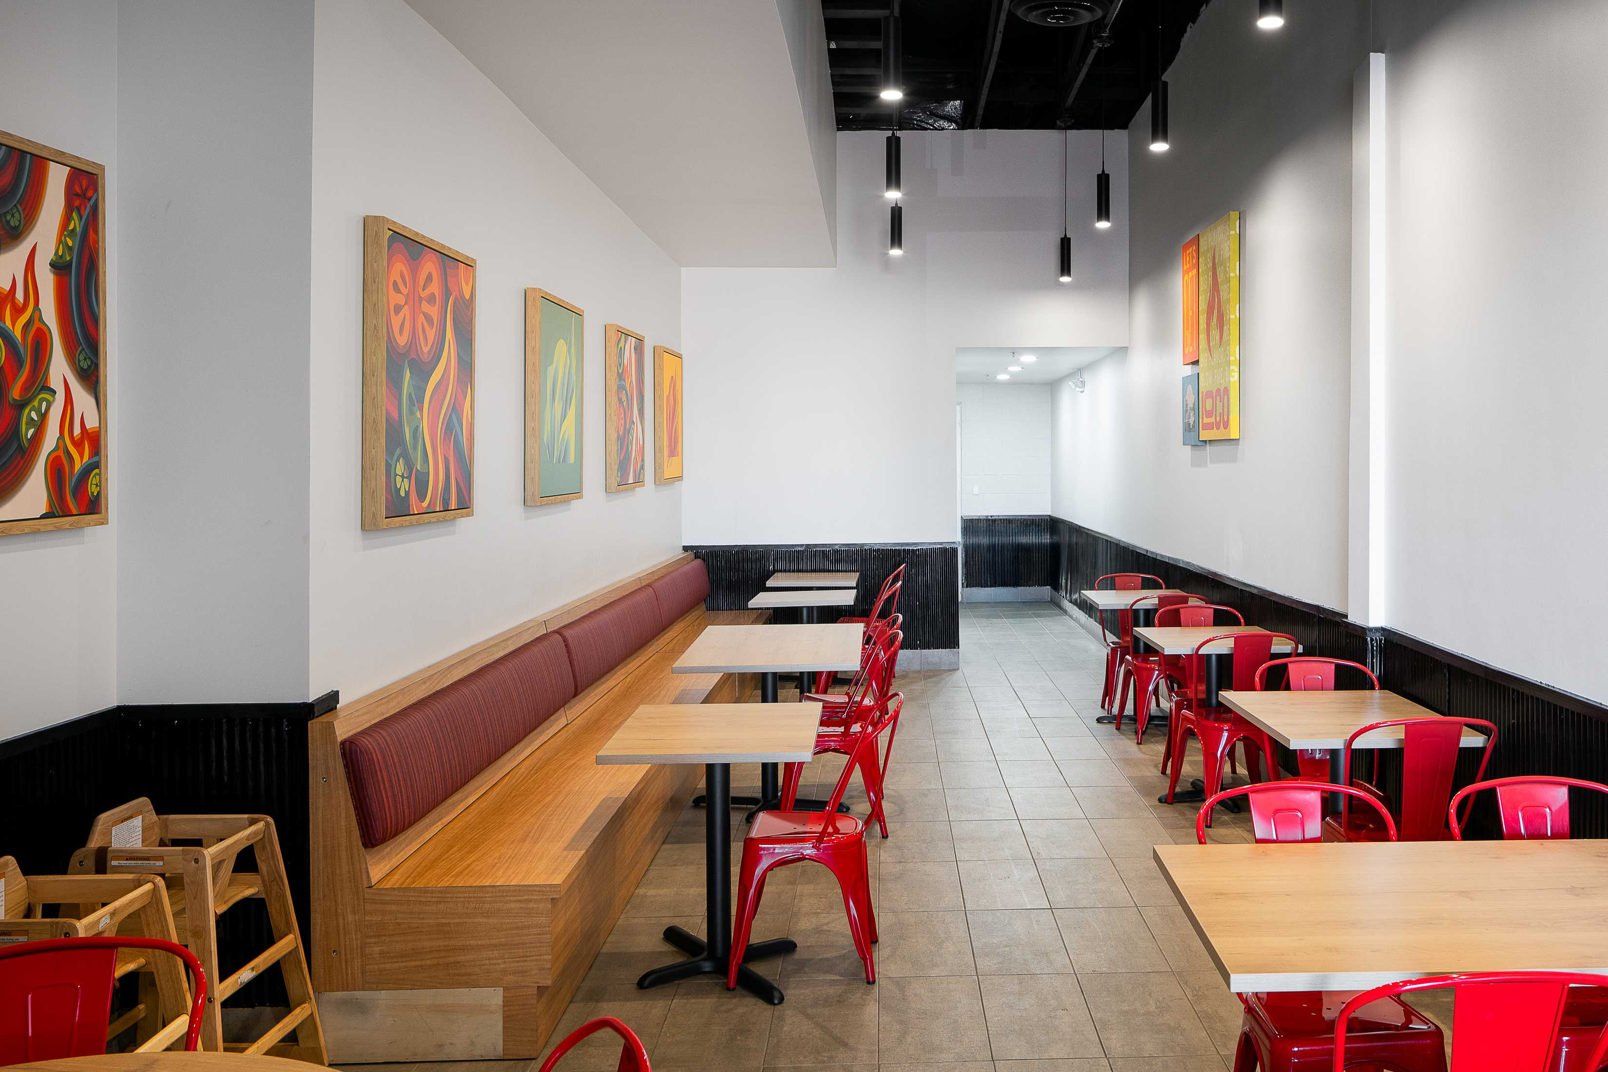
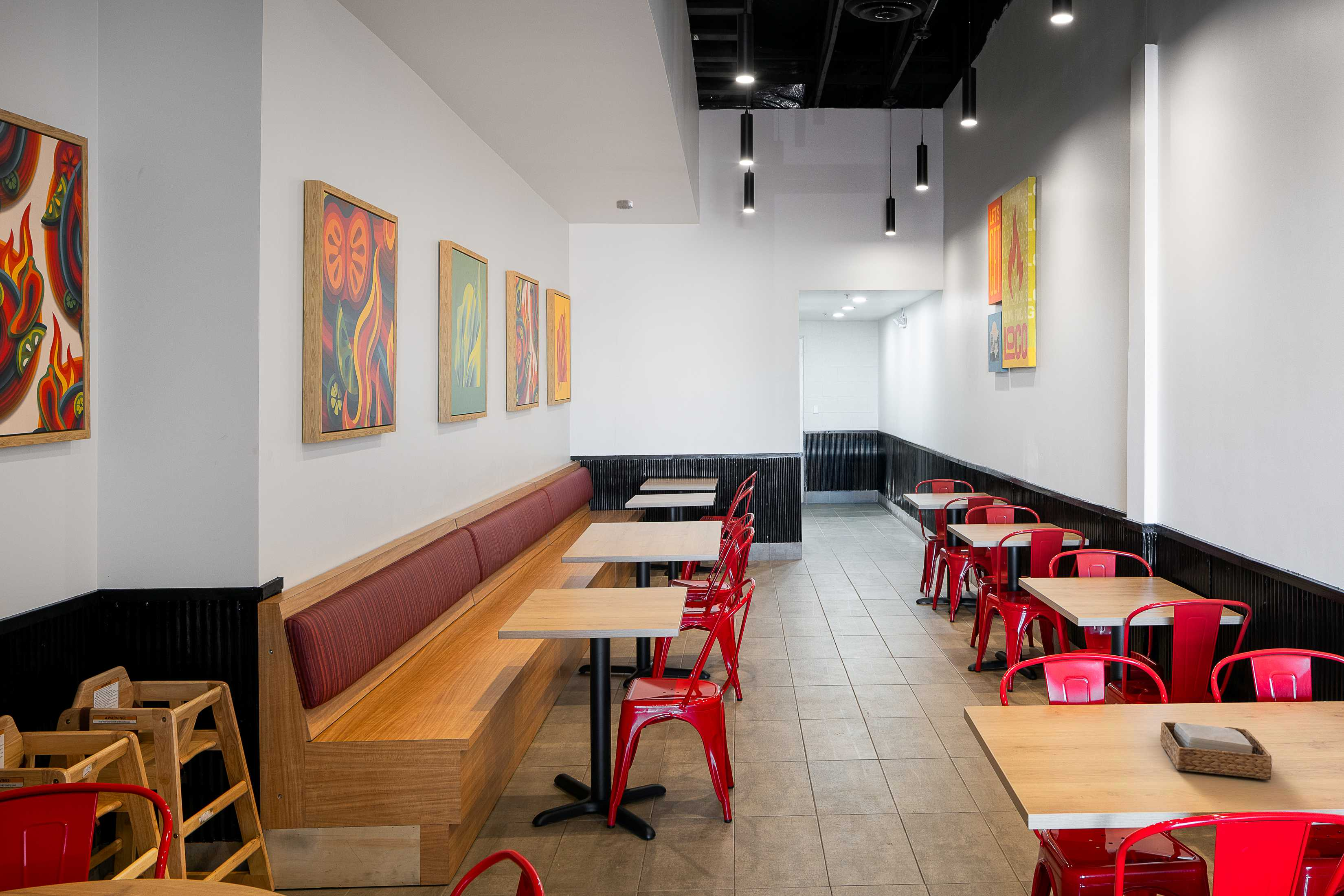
+ smoke detector [616,200,633,210]
+ napkin holder [1160,722,1272,780]
